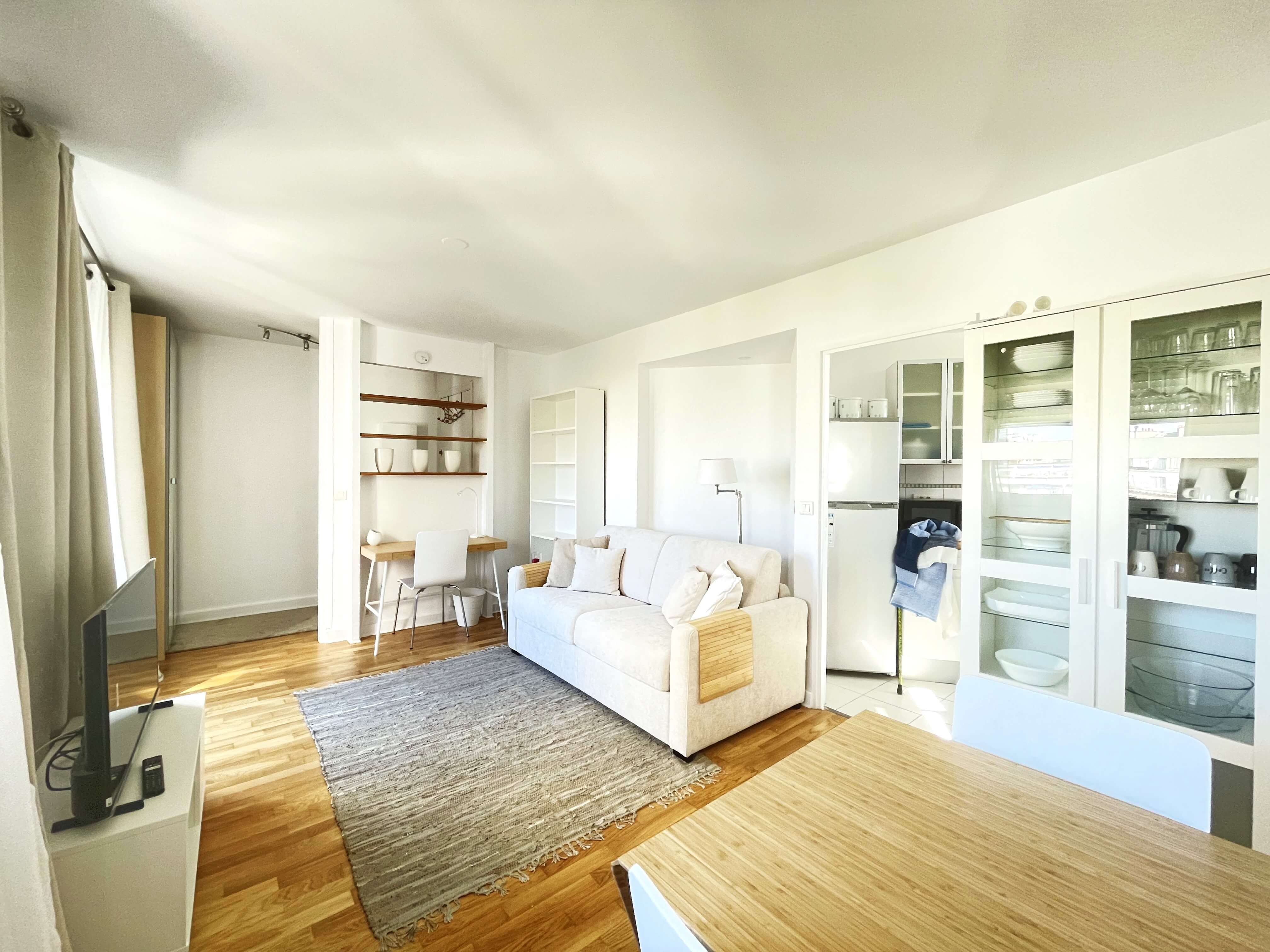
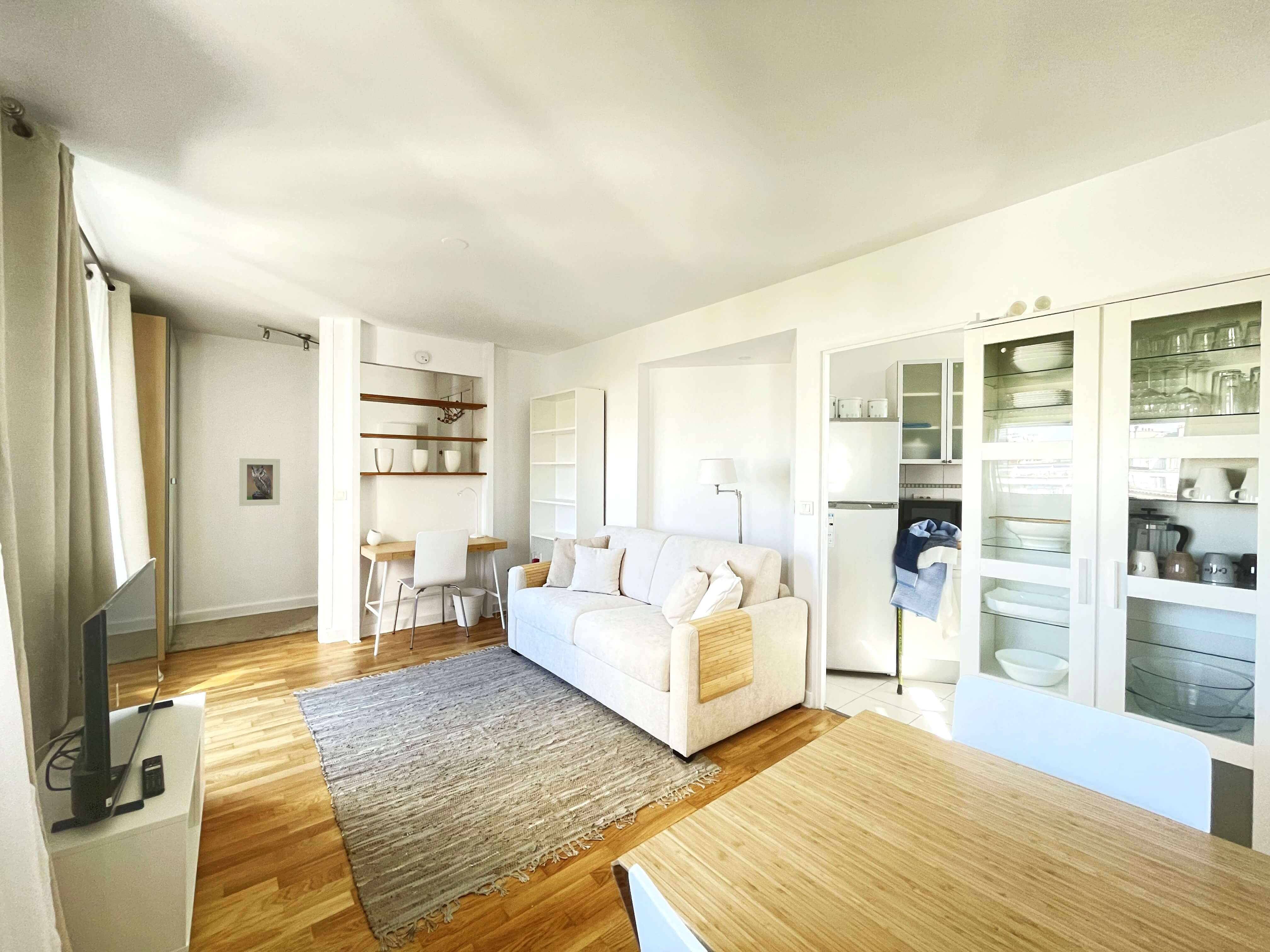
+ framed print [239,458,280,507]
